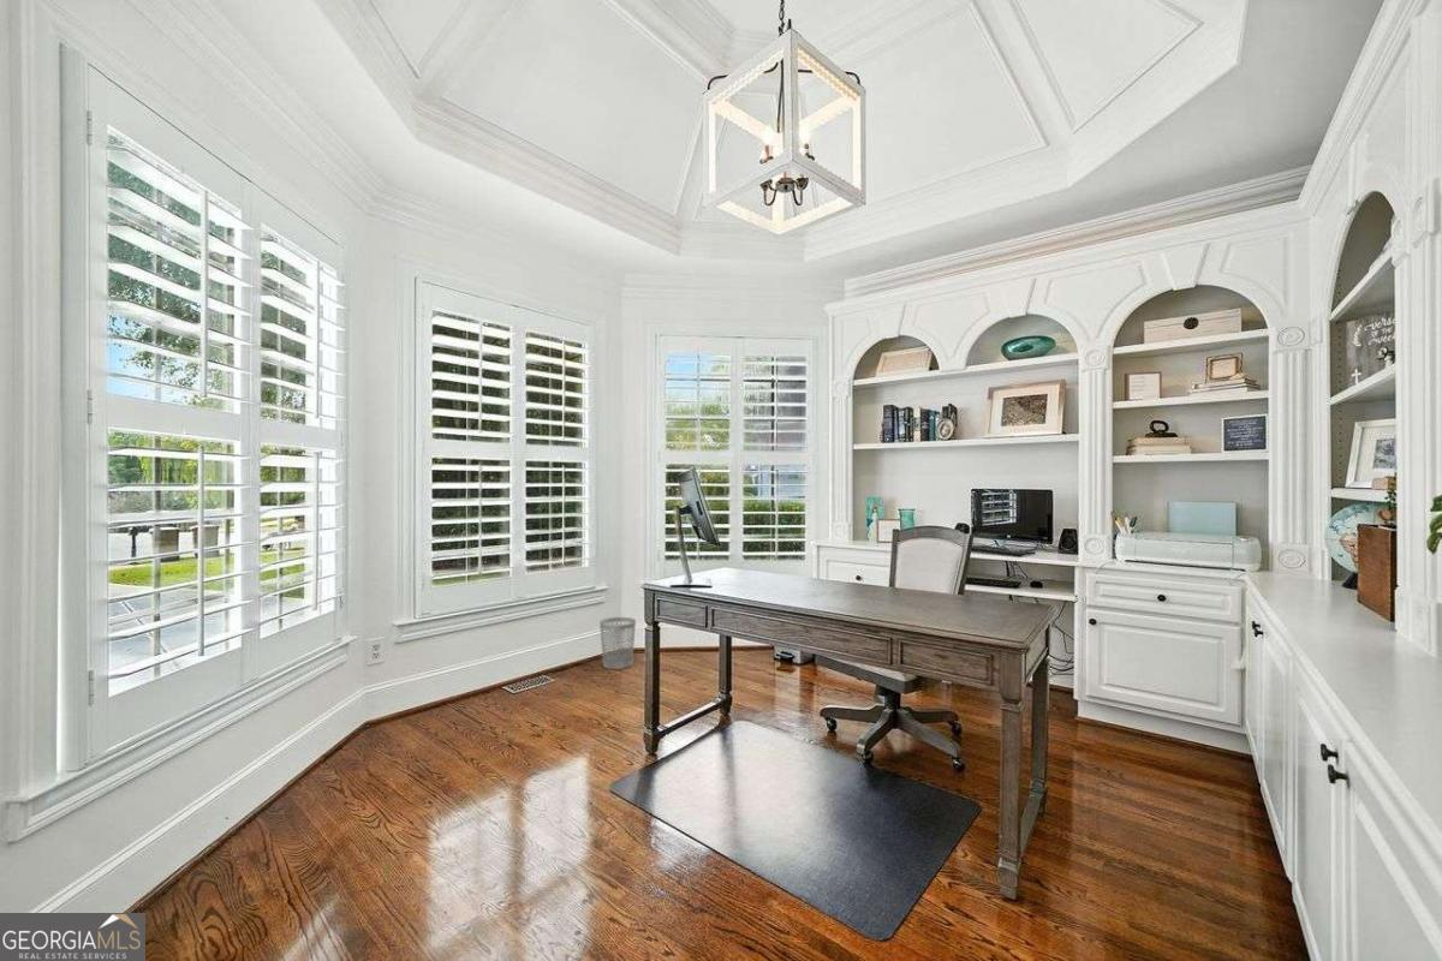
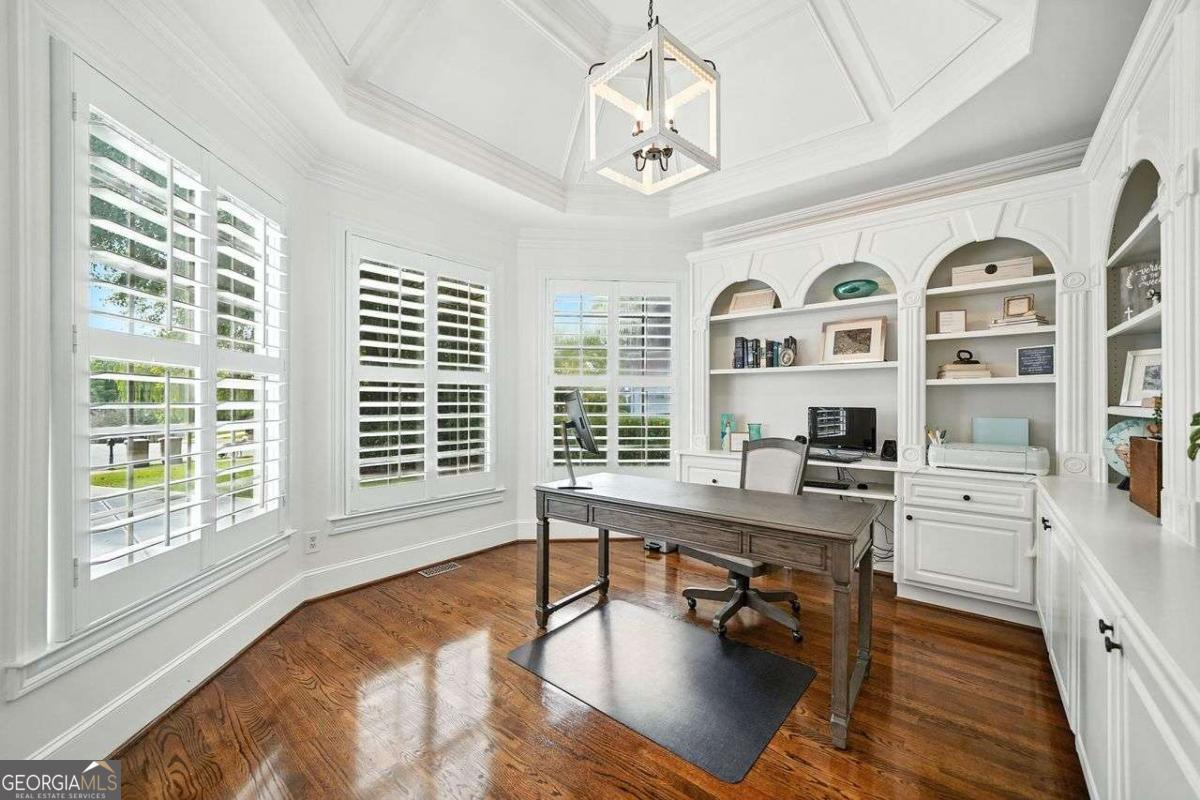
- wastebasket [598,616,637,670]
